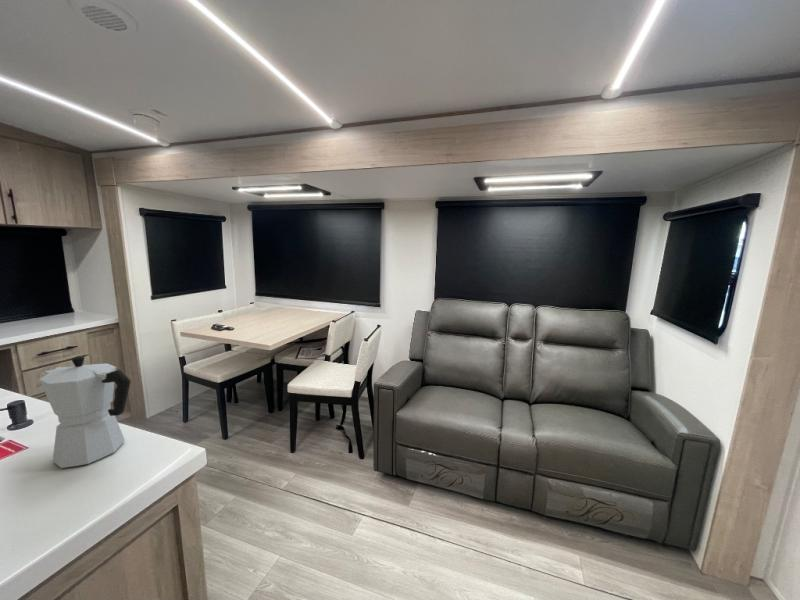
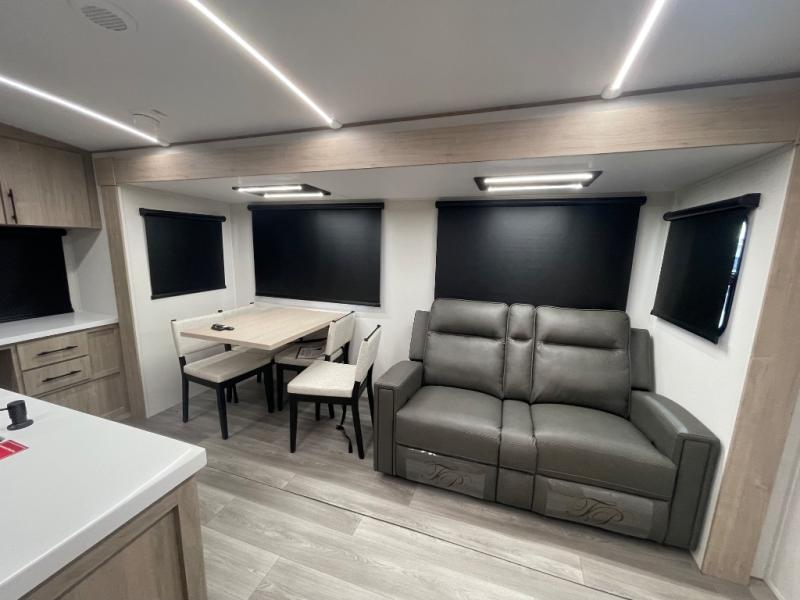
- moka pot [39,355,132,469]
